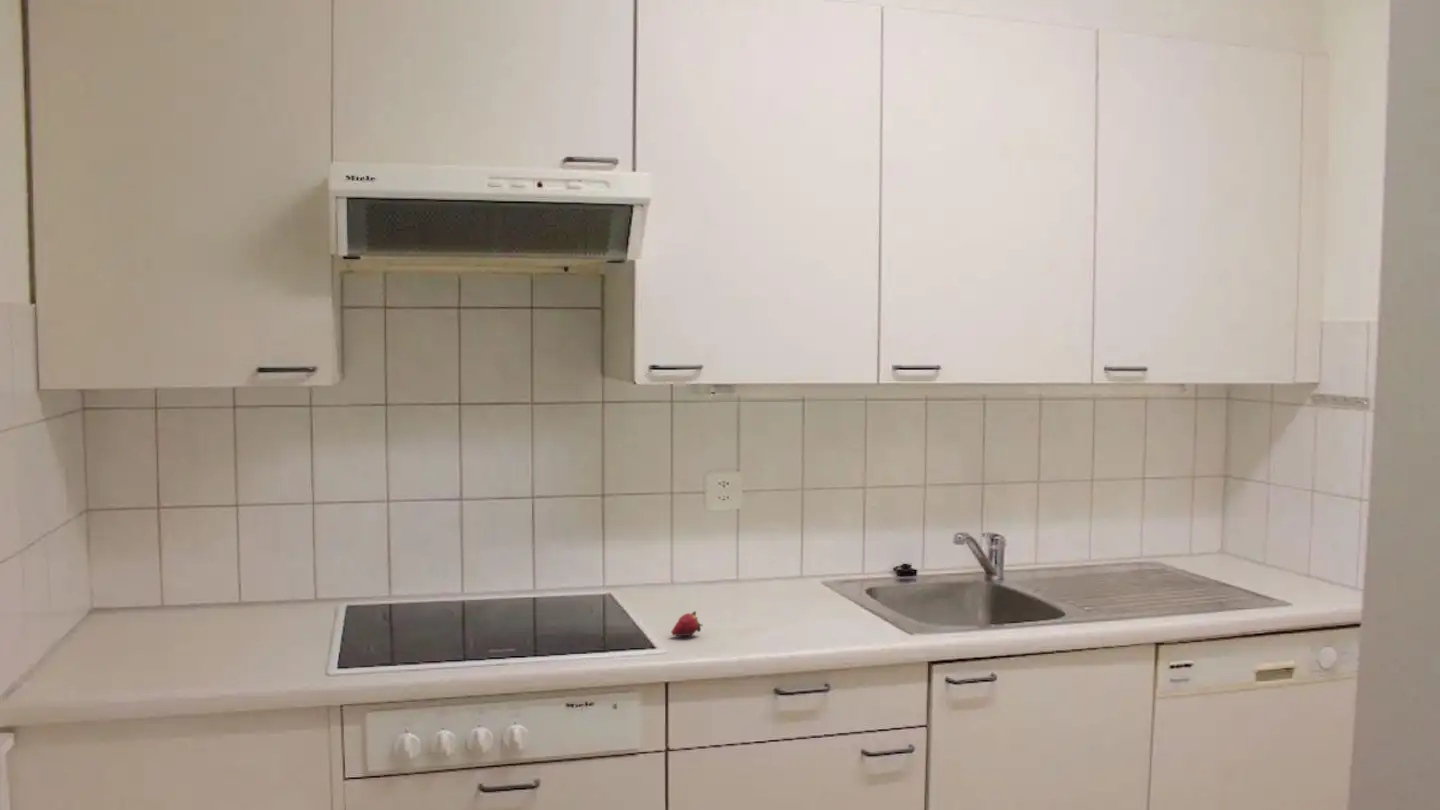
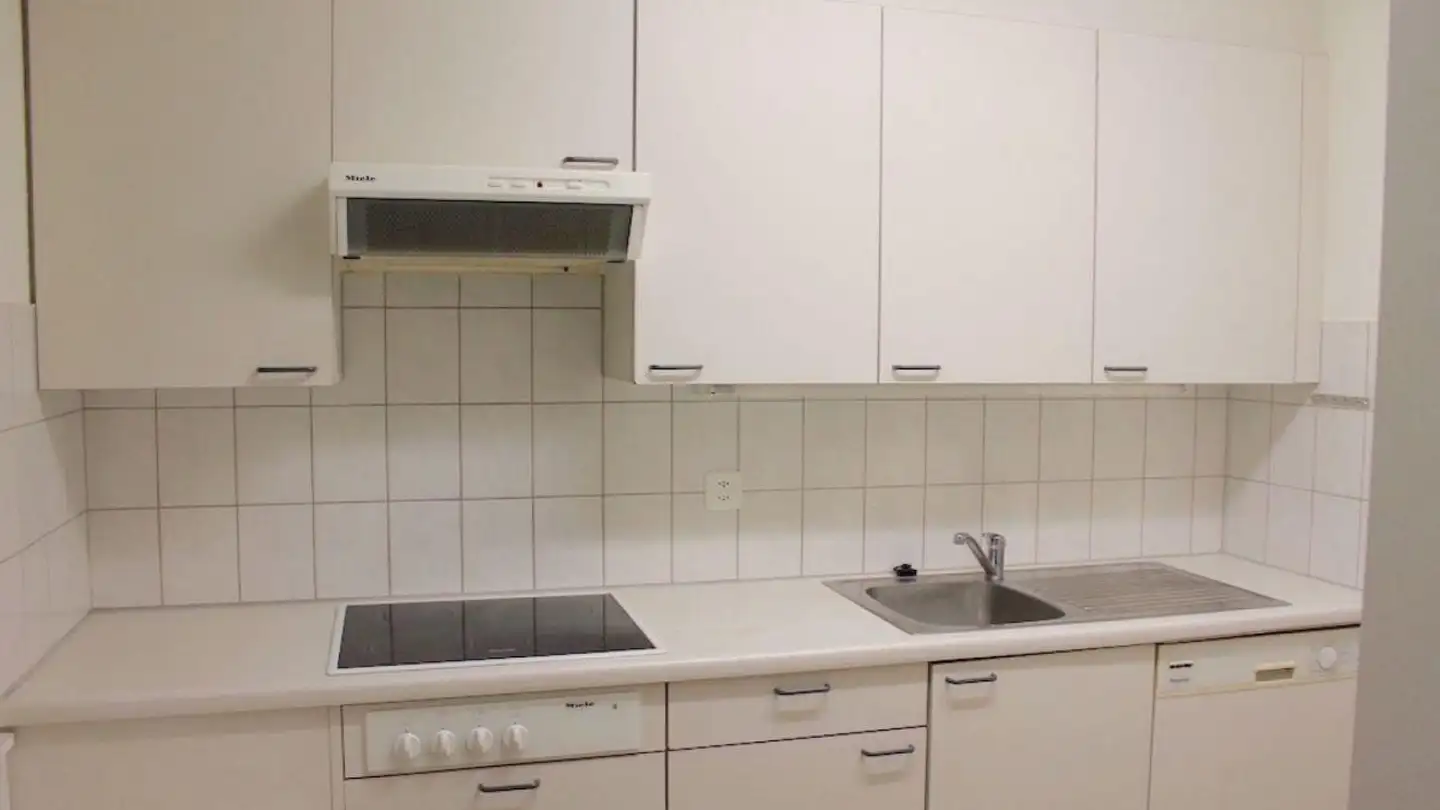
- fruit [670,610,704,637]
